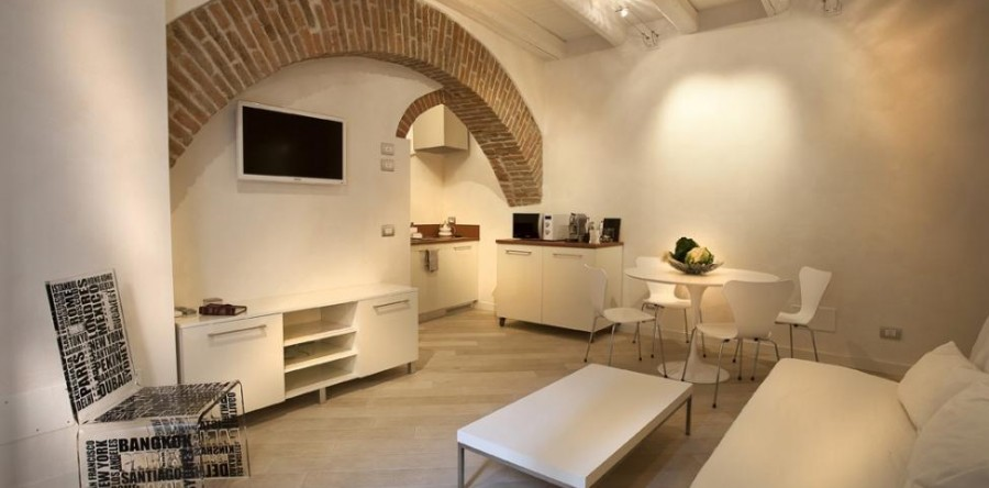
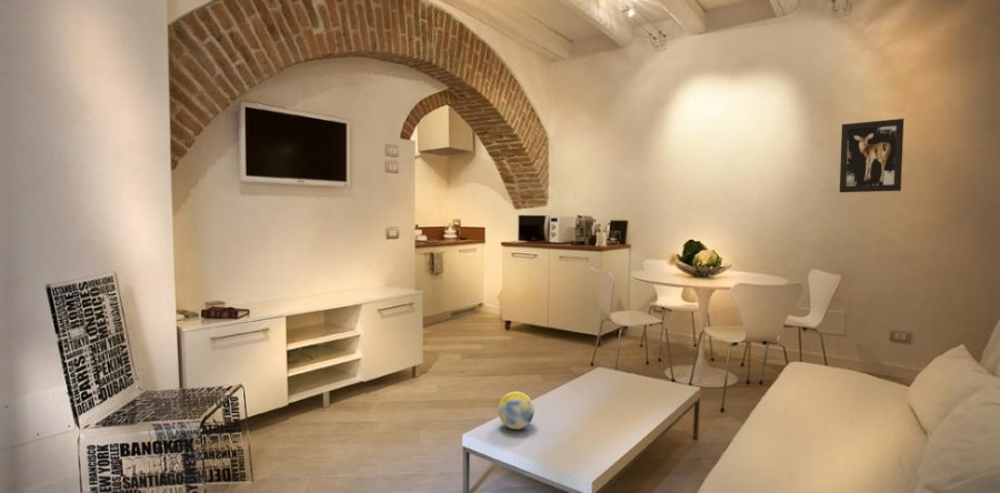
+ wall art [839,118,904,193]
+ decorative ball [497,390,536,431]
